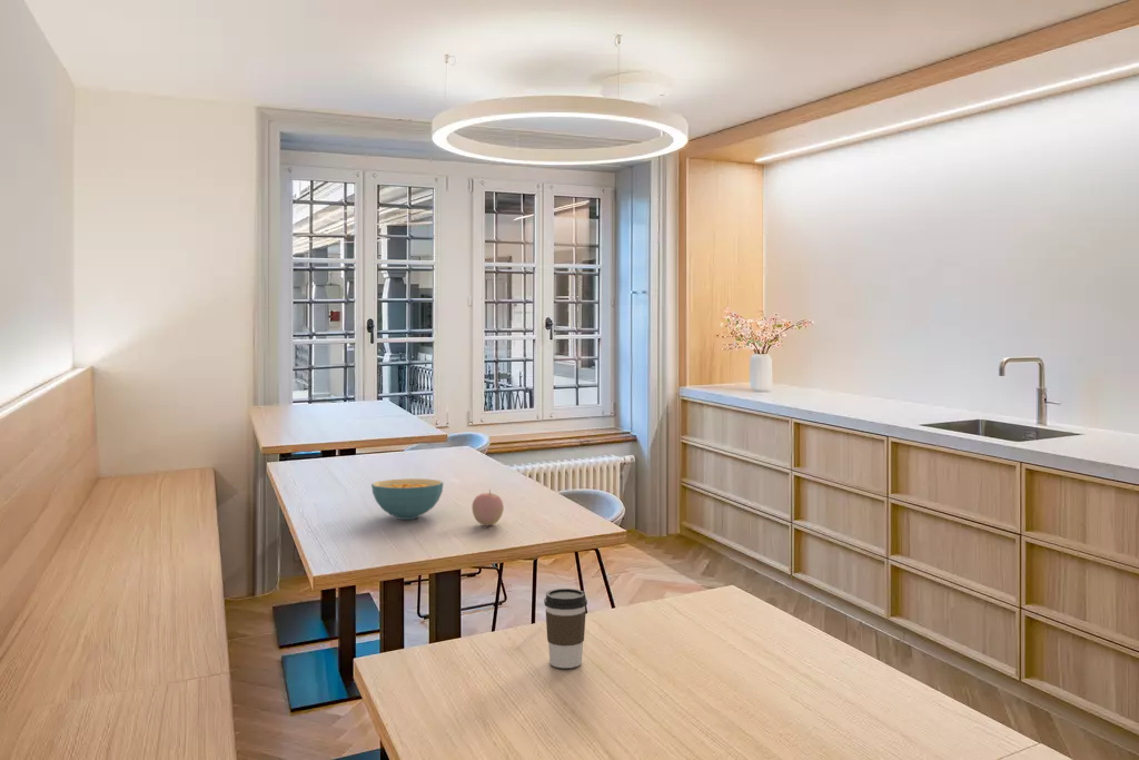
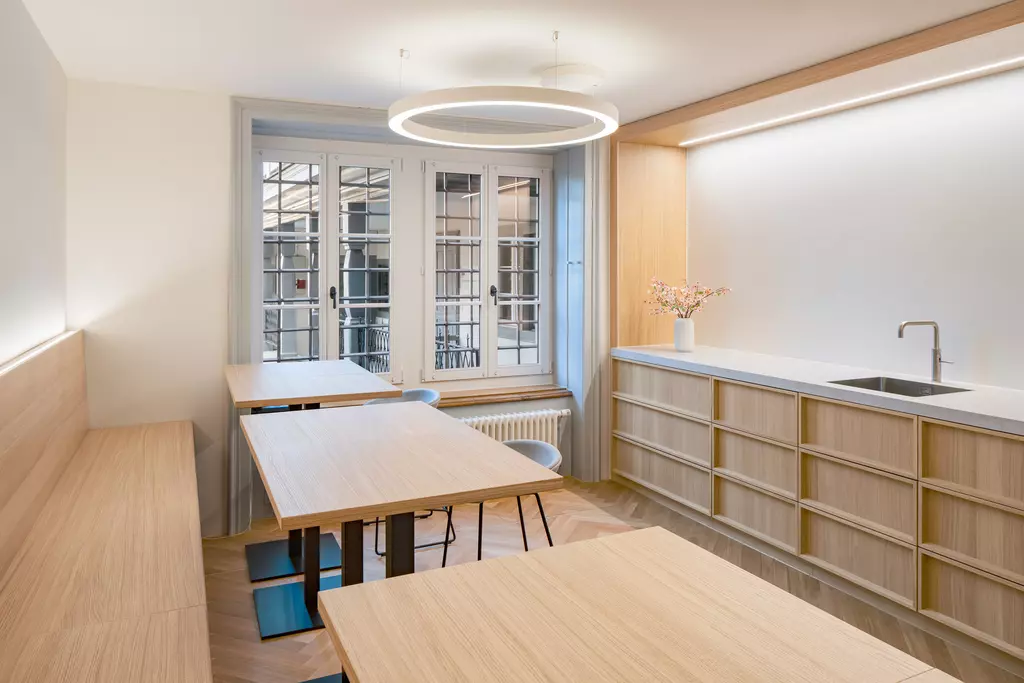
- apple [472,488,505,526]
- cereal bowl [370,477,445,521]
- coffee cup [543,588,588,669]
